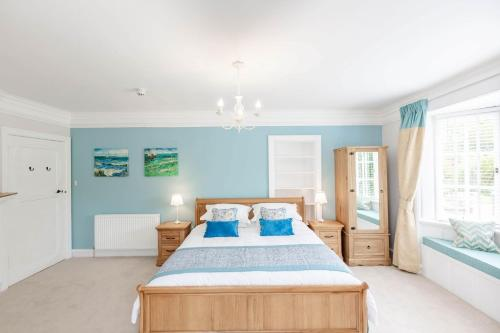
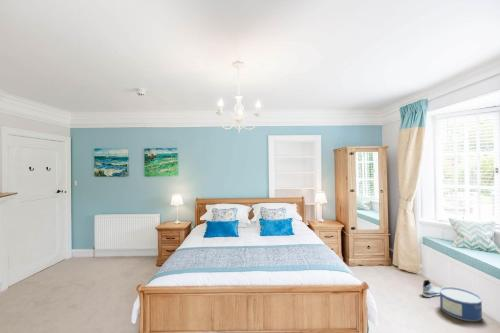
+ storage bin [439,286,483,322]
+ sneaker [421,279,441,298]
